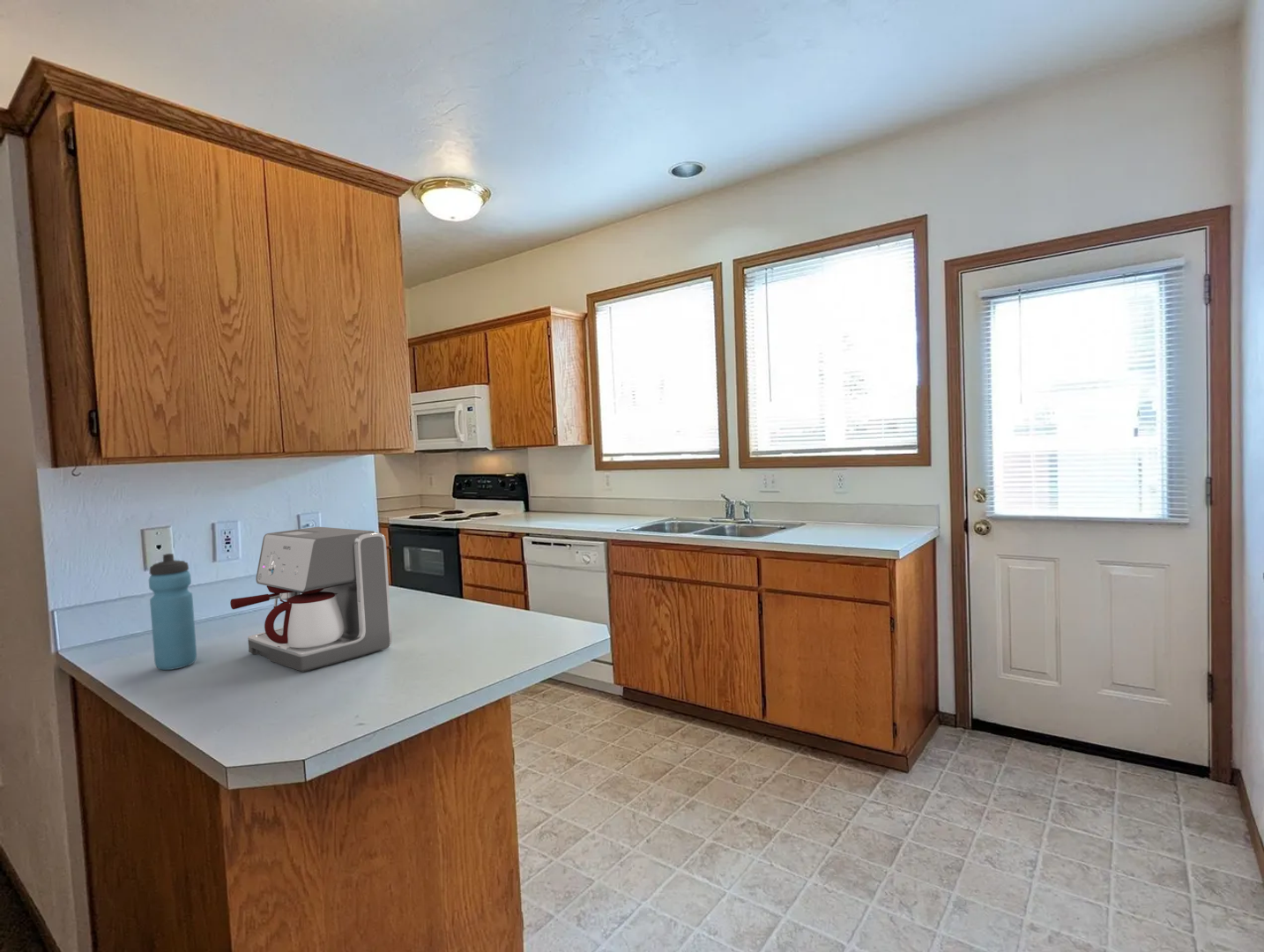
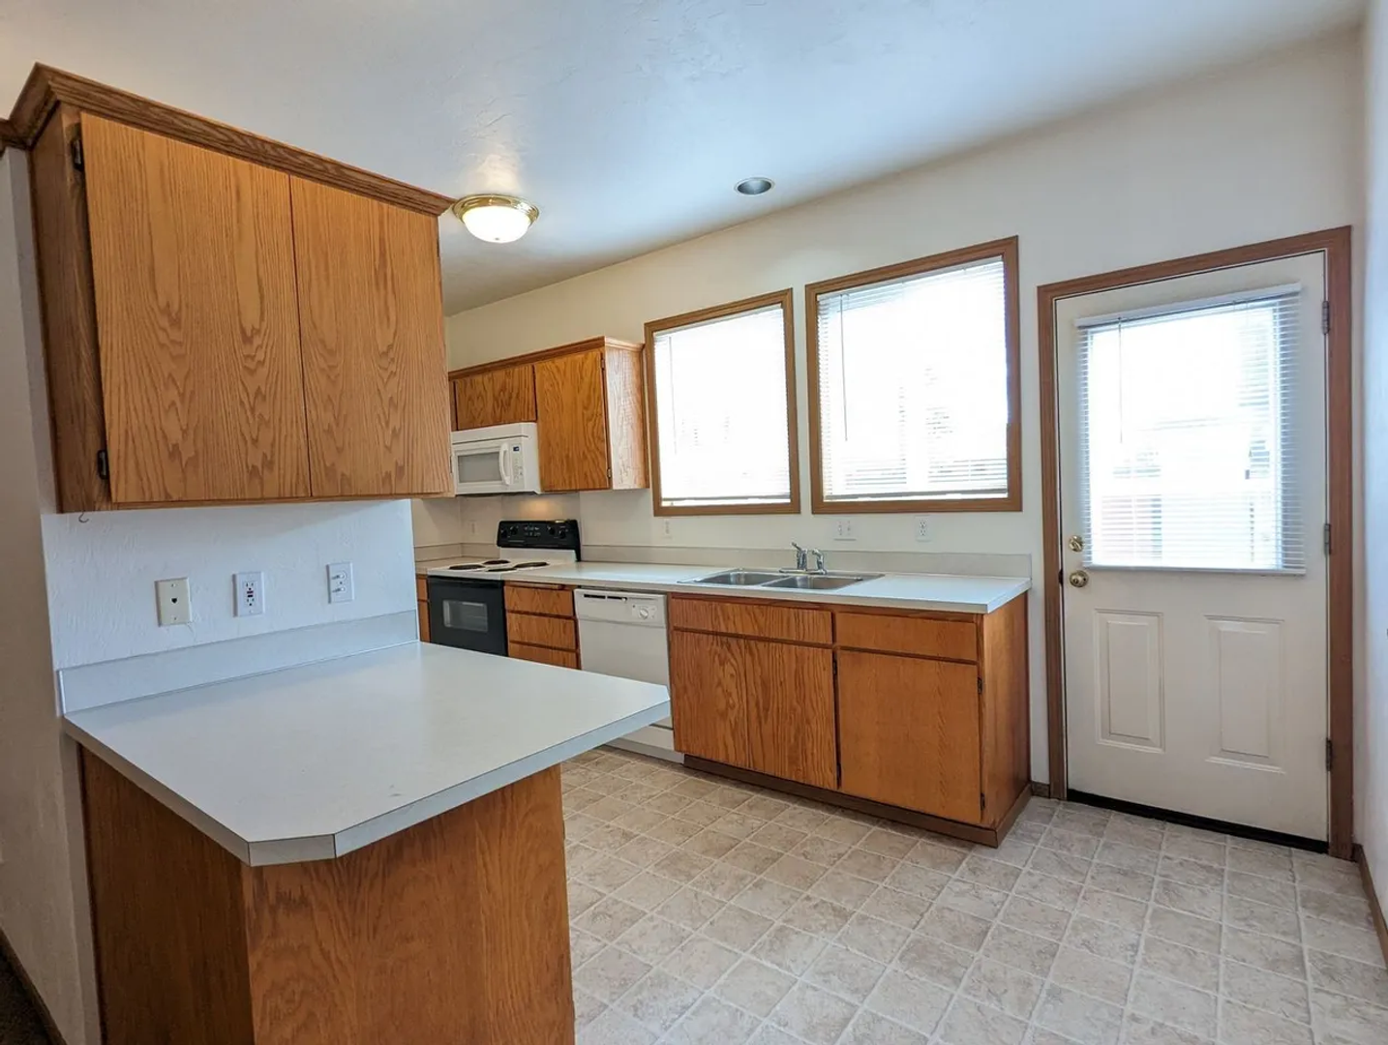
- coffee maker [229,526,393,673]
- water bottle [148,553,197,671]
